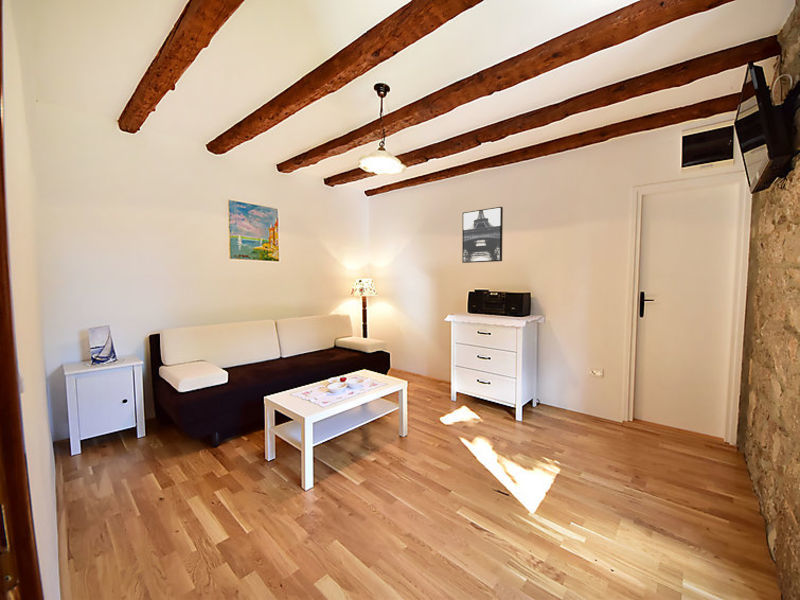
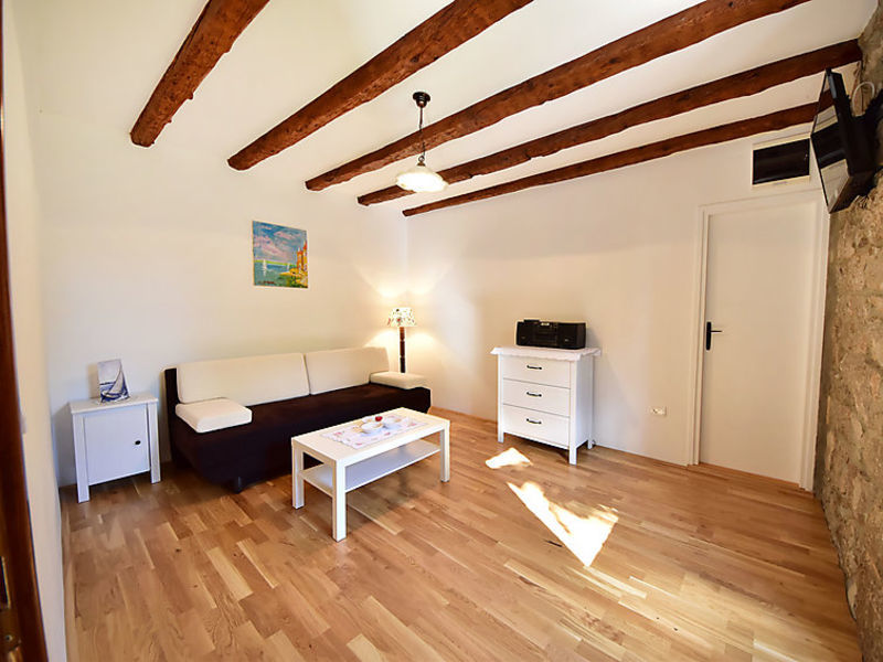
- wall art [461,206,504,264]
